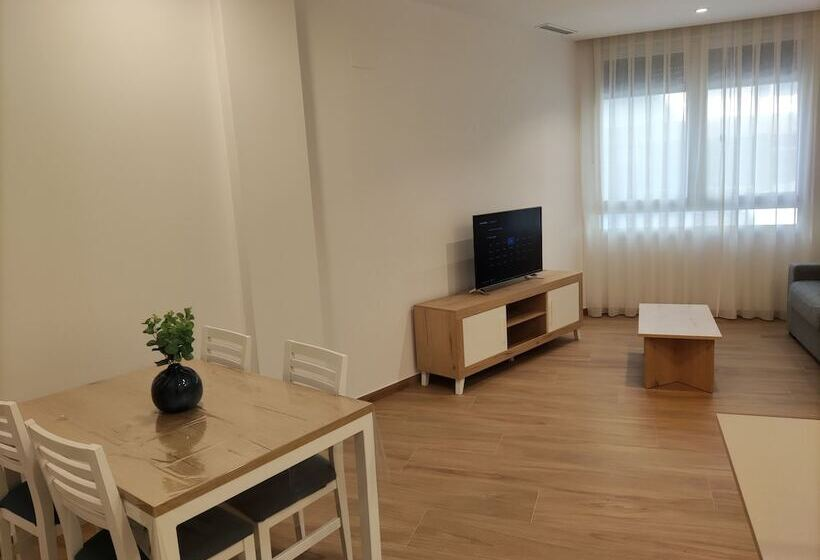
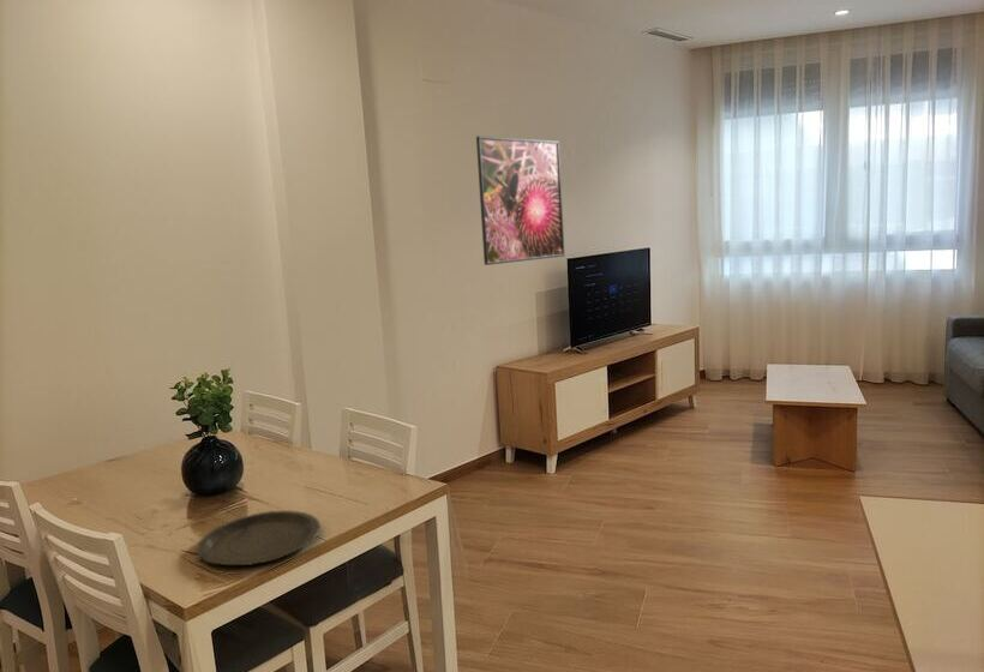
+ plate [196,509,320,566]
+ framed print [475,134,565,266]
